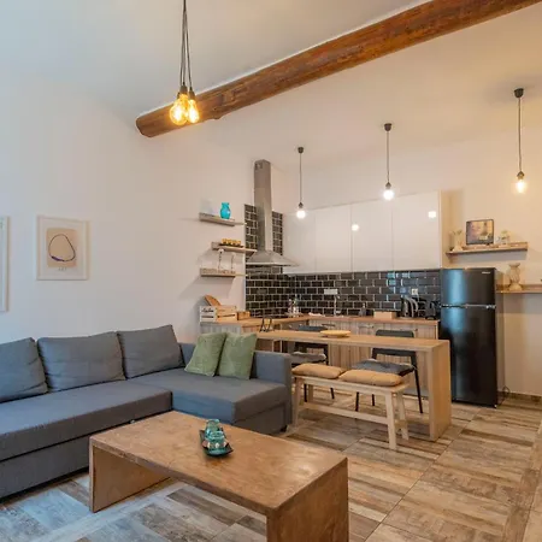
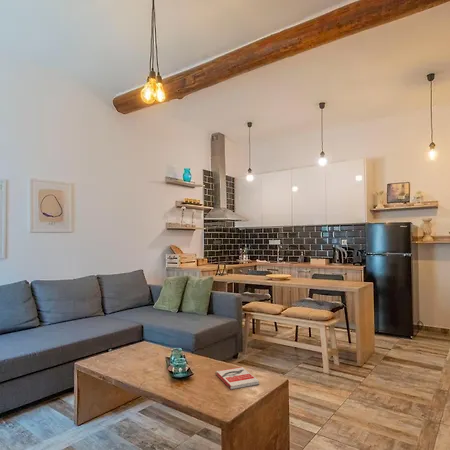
+ book [214,366,260,391]
